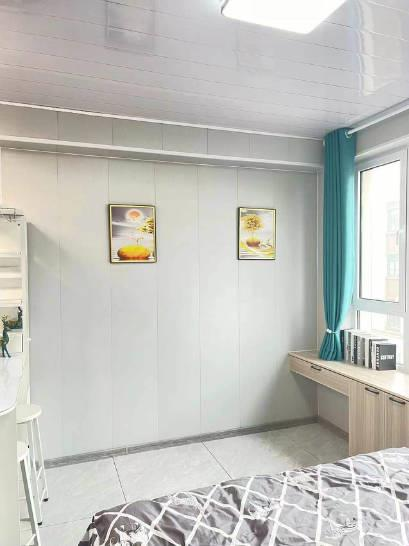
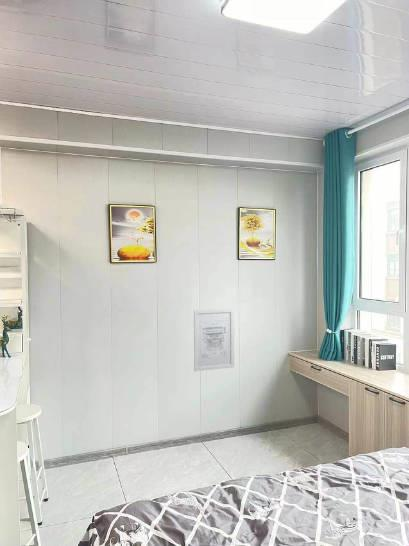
+ wall art [193,308,235,372]
